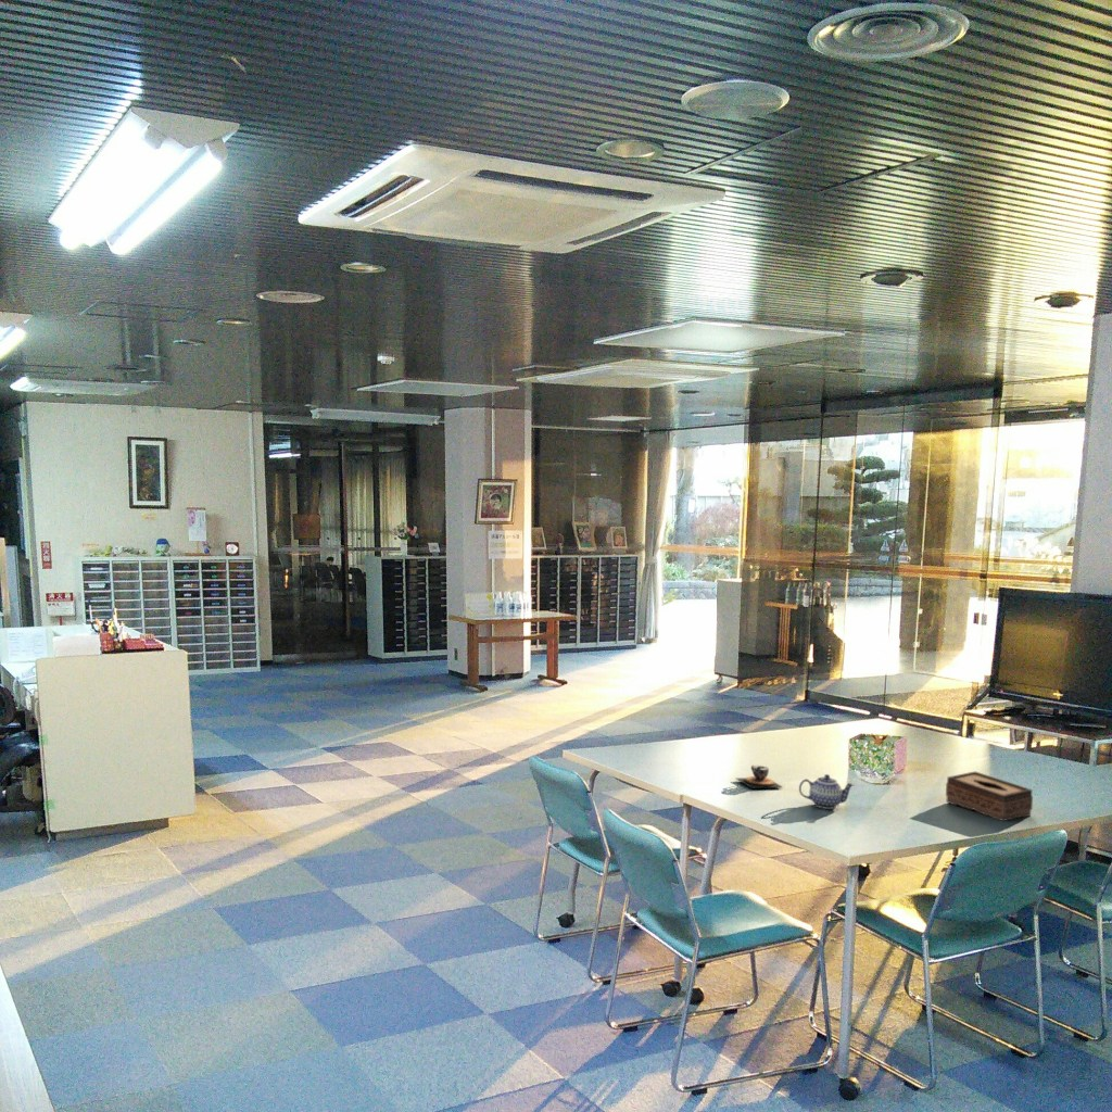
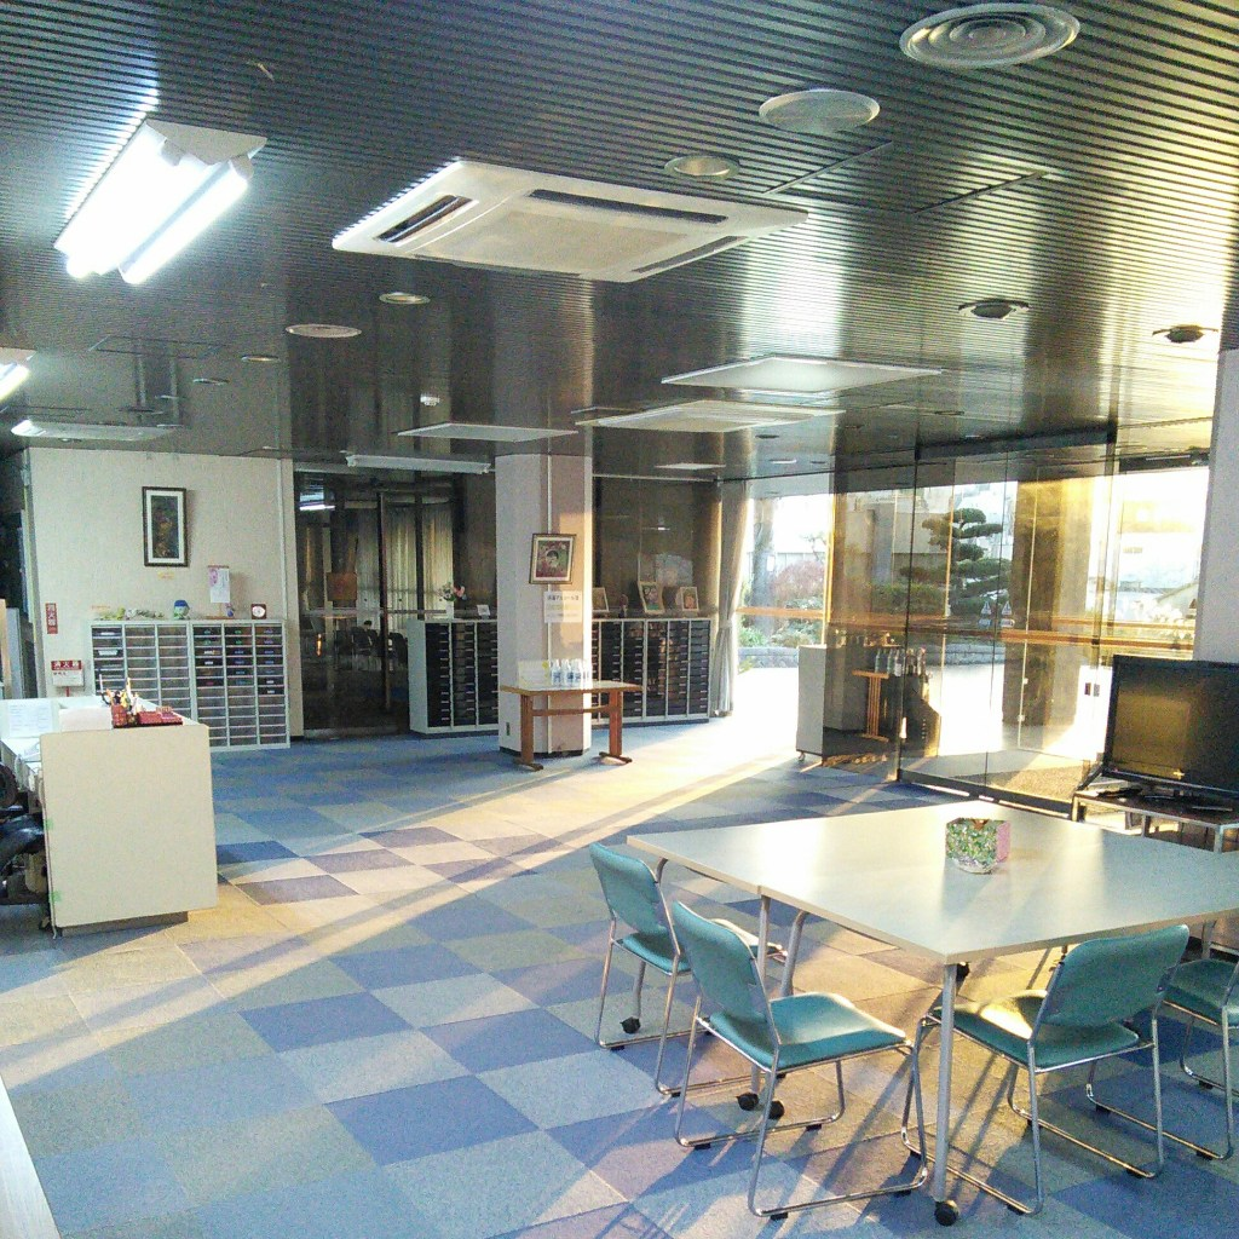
- tissue box [945,770,1034,822]
- teacup [735,764,783,788]
- teapot [798,773,855,810]
